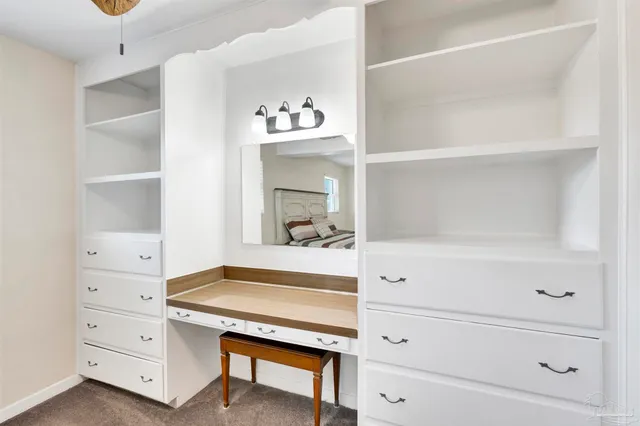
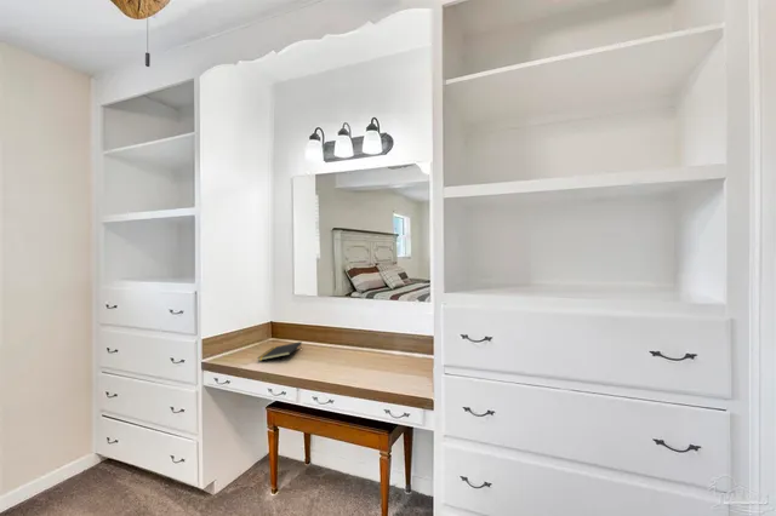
+ notepad [256,340,303,362]
